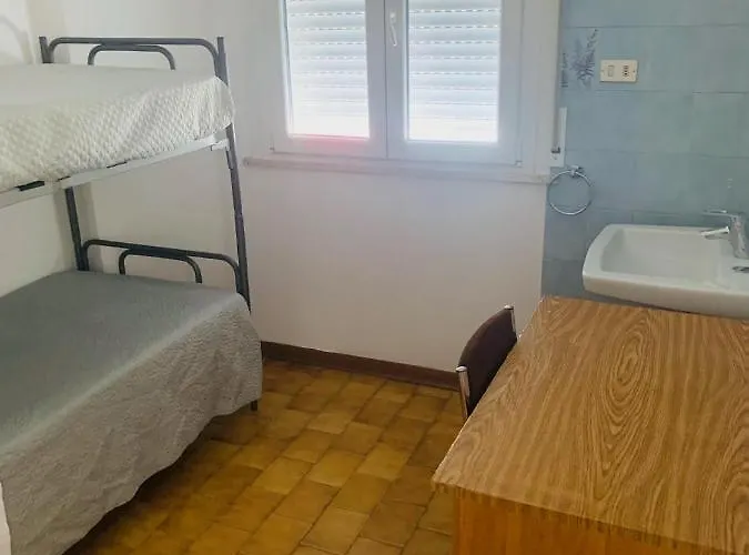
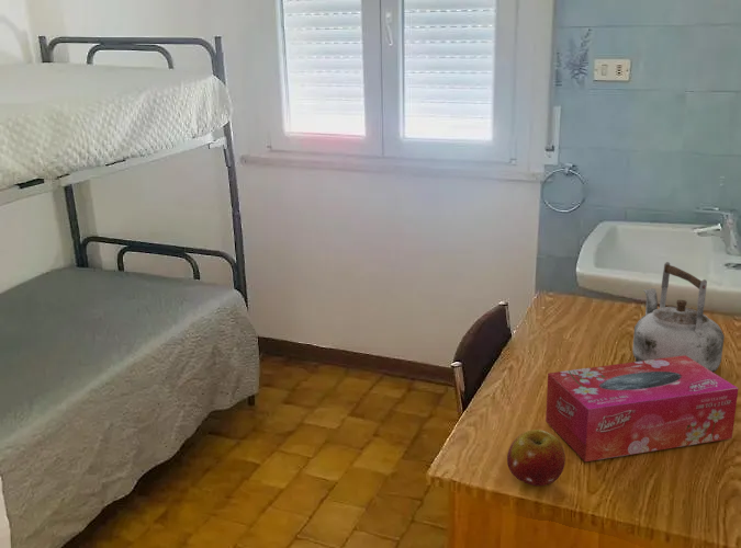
+ tissue box [544,355,740,463]
+ fruit [506,429,566,487]
+ kettle [631,261,726,373]
